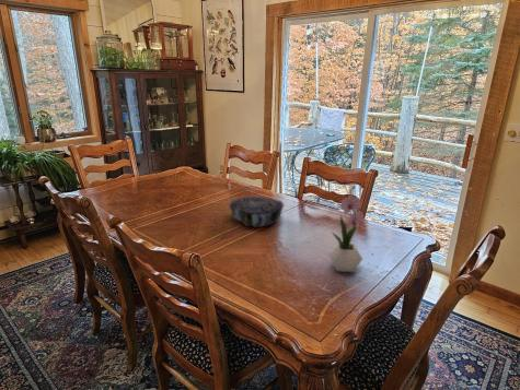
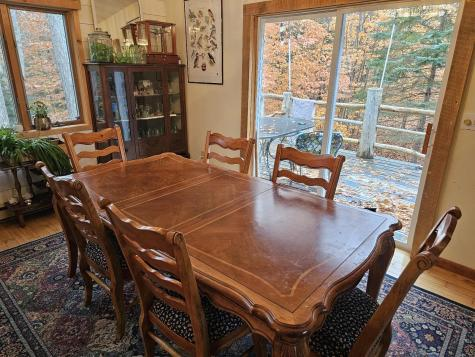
- flower arrangement [327,178,365,273]
- decorative bowl [227,196,286,228]
